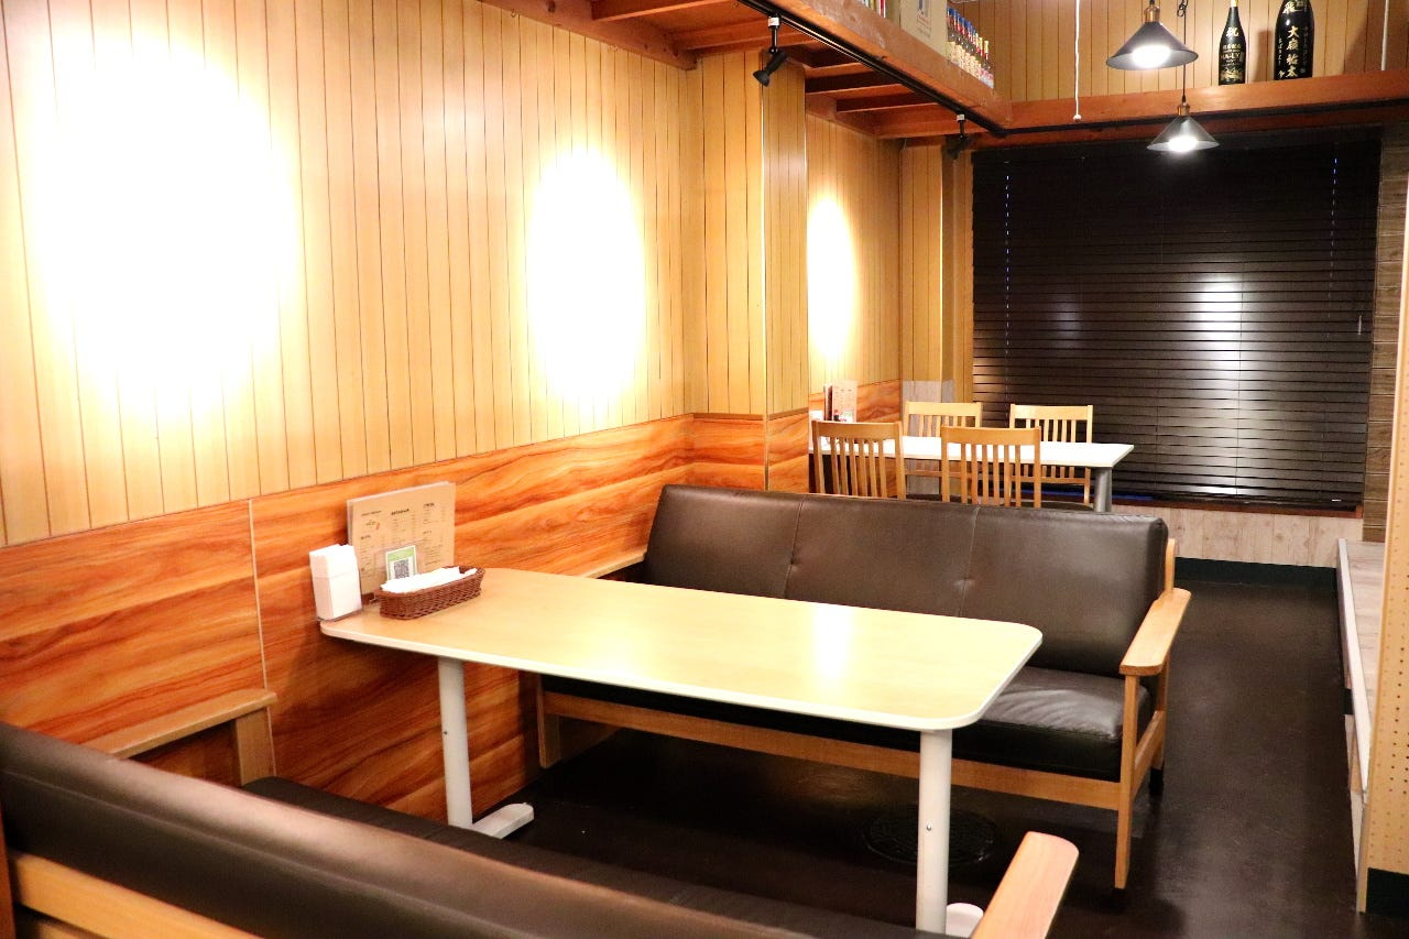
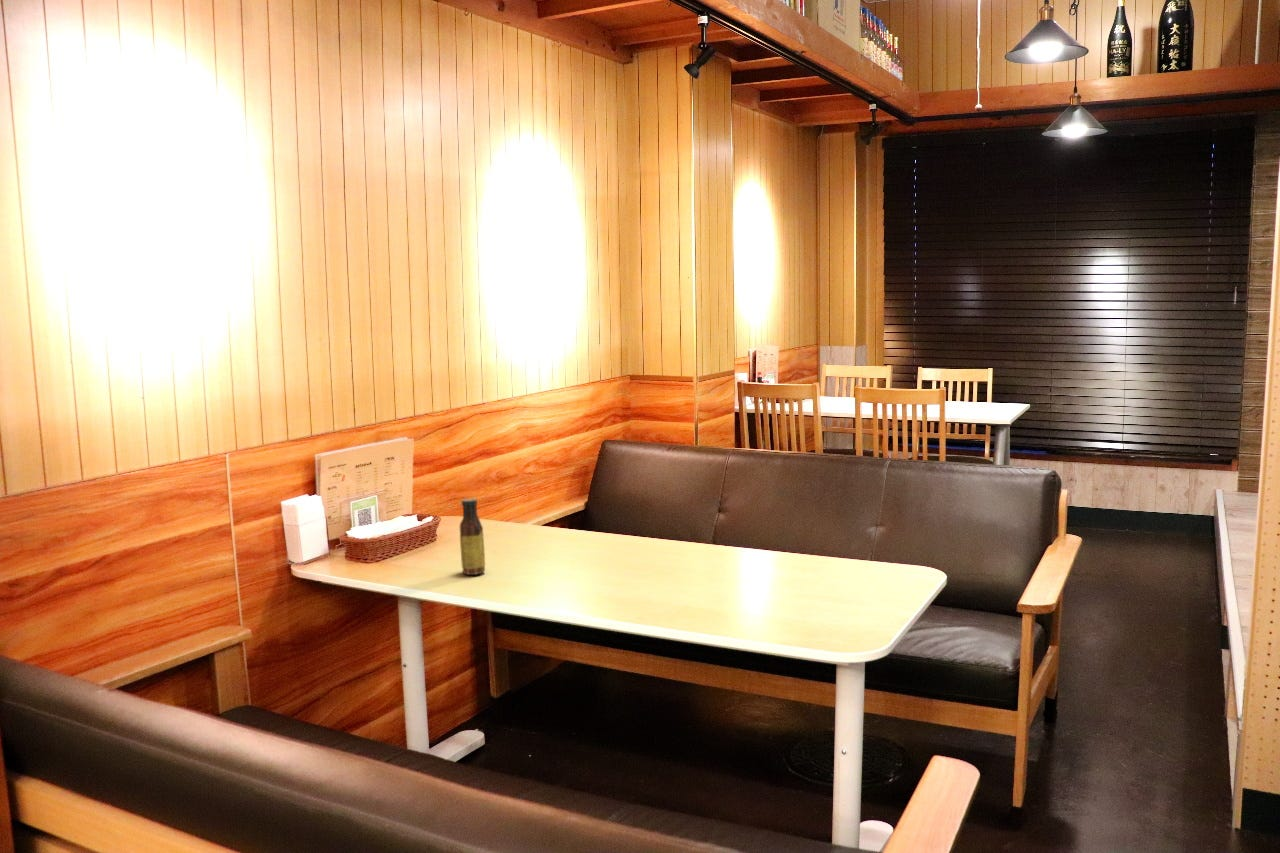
+ sauce bottle [459,497,486,576]
